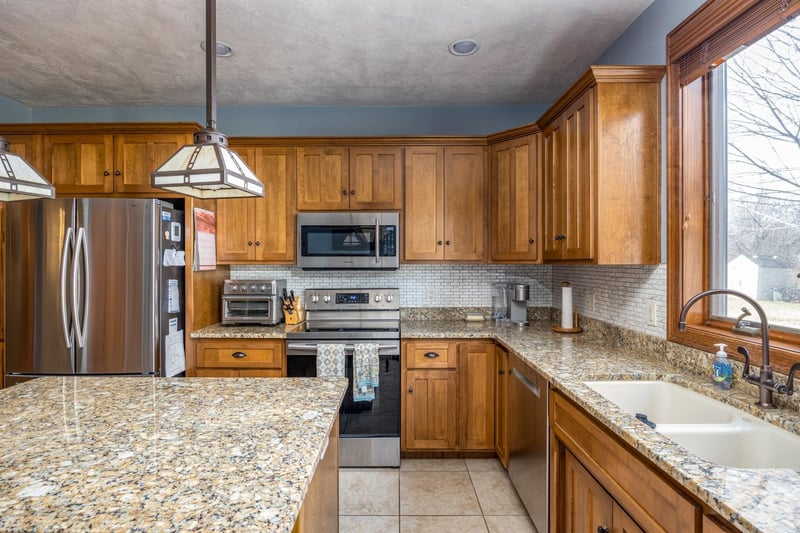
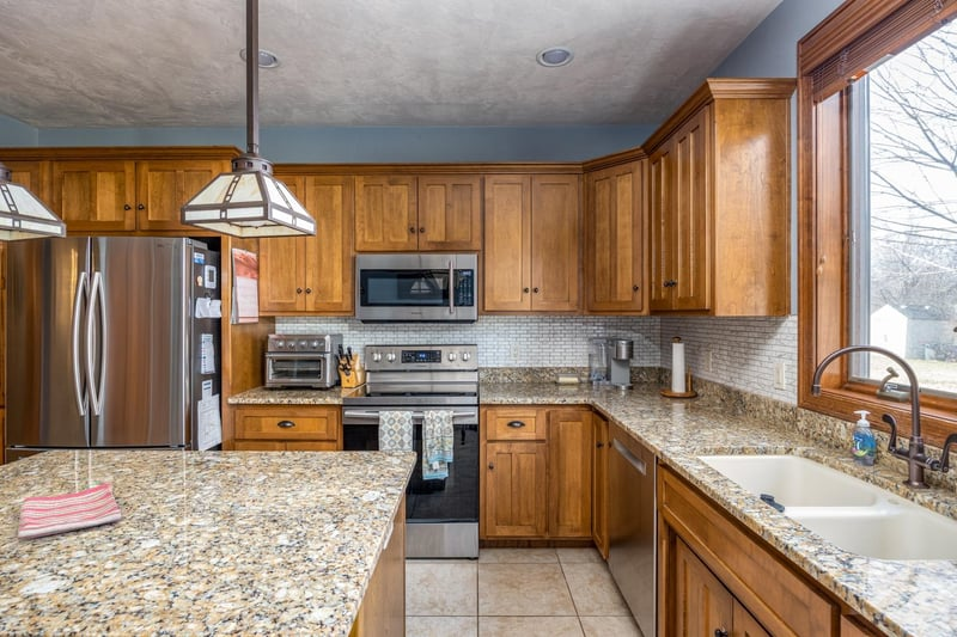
+ dish towel [17,482,122,540]
